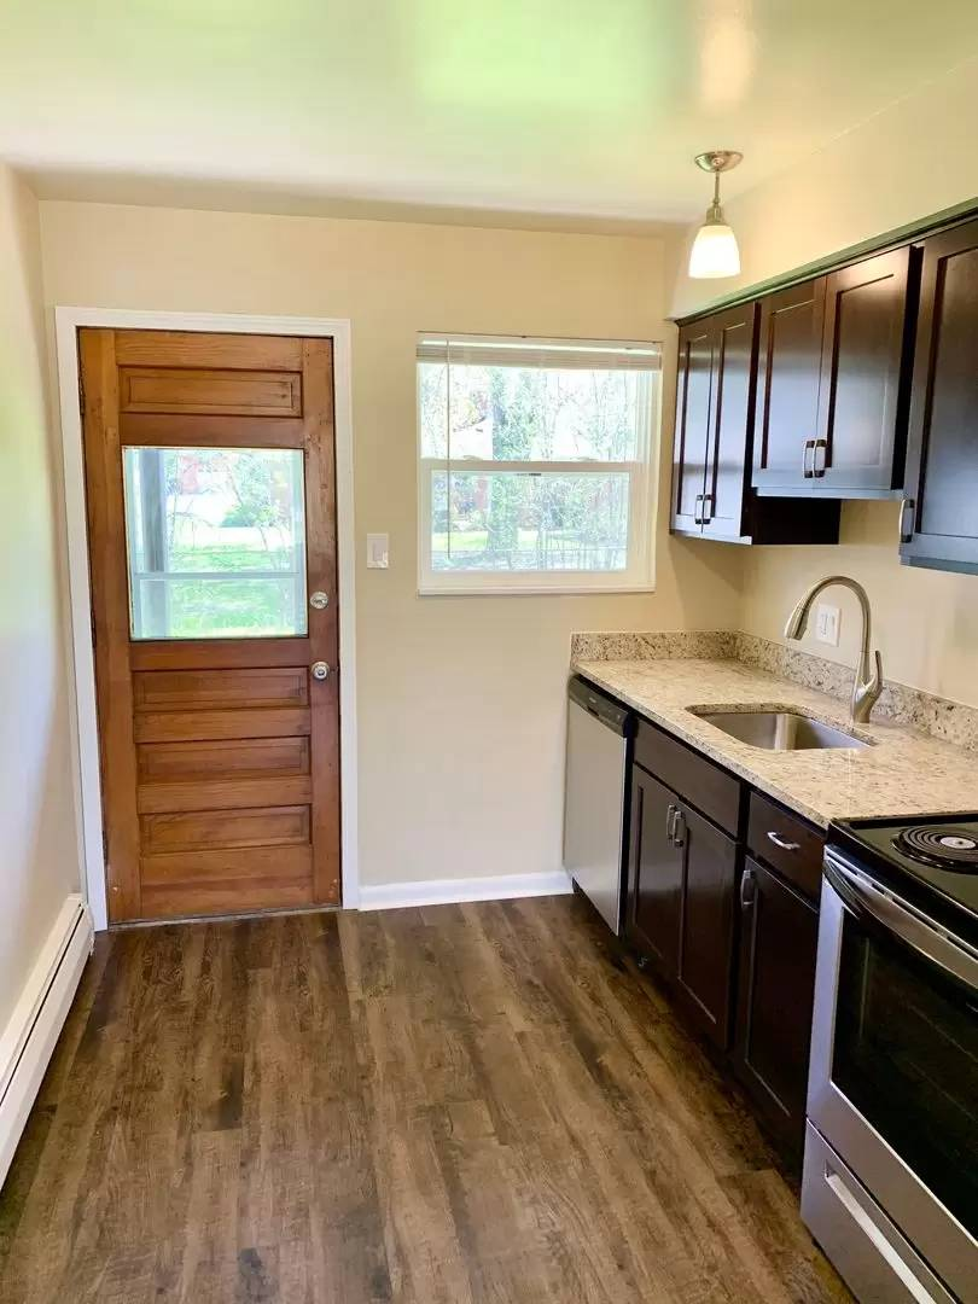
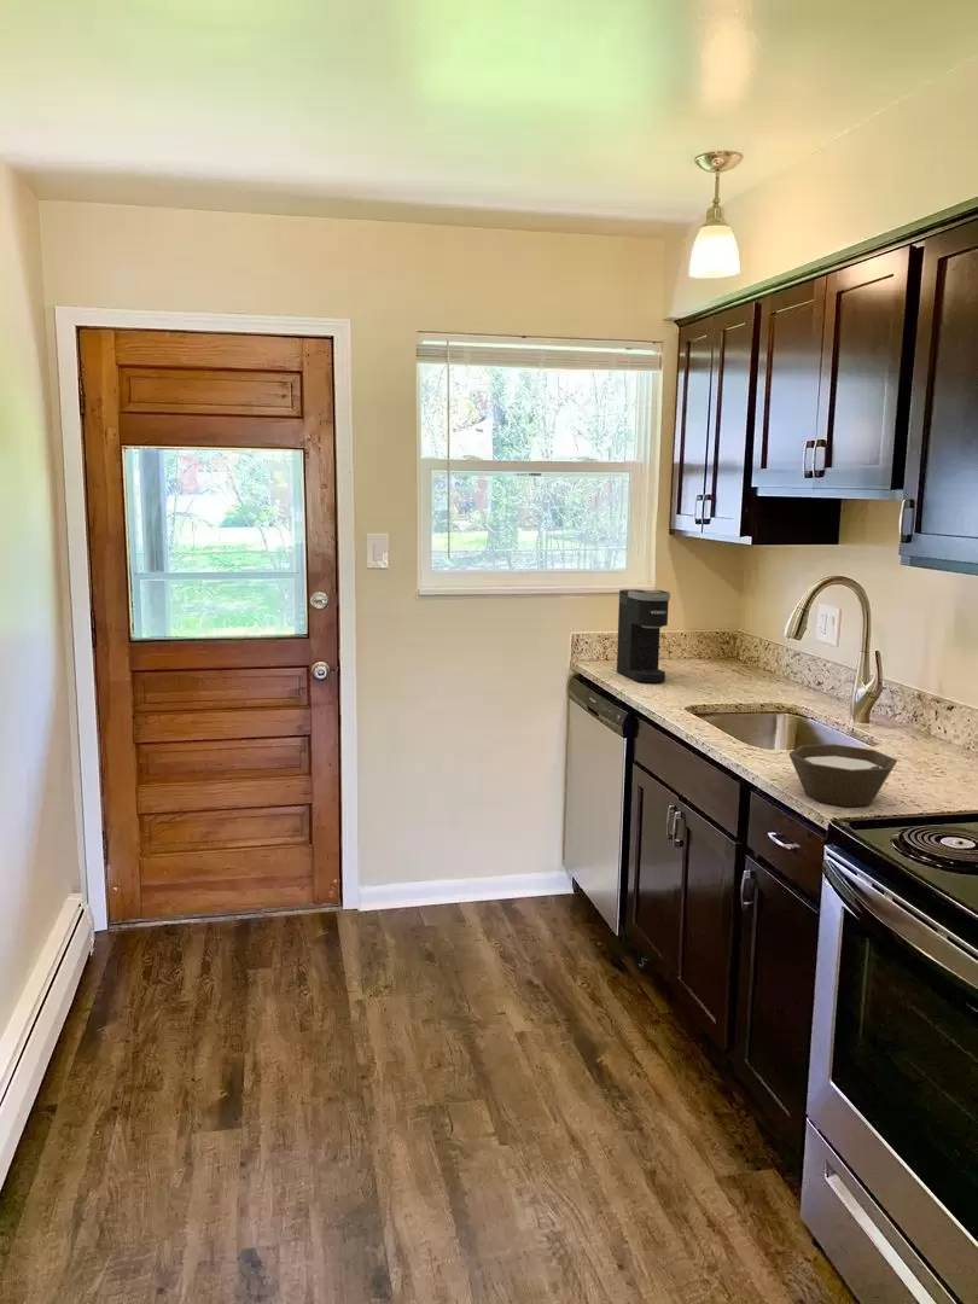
+ coffee maker [616,588,671,685]
+ bowl [787,743,898,808]
